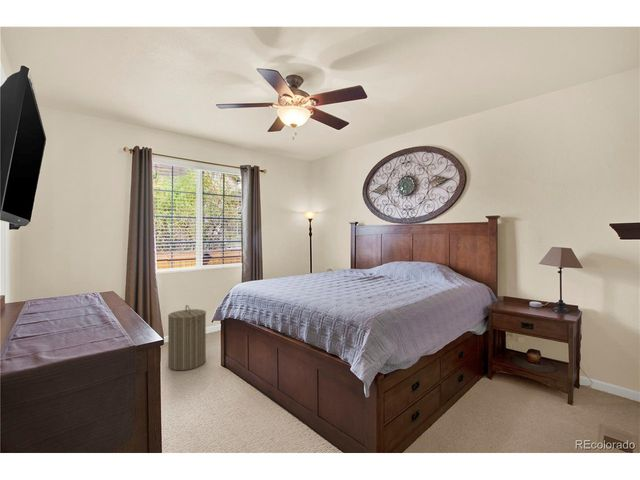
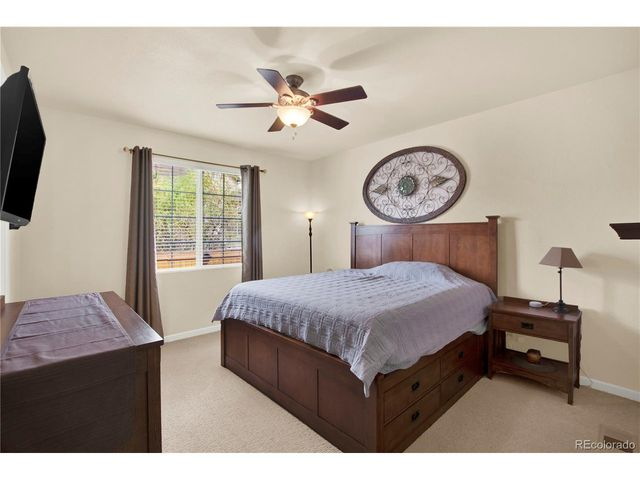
- laundry hamper [167,304,207,371]
